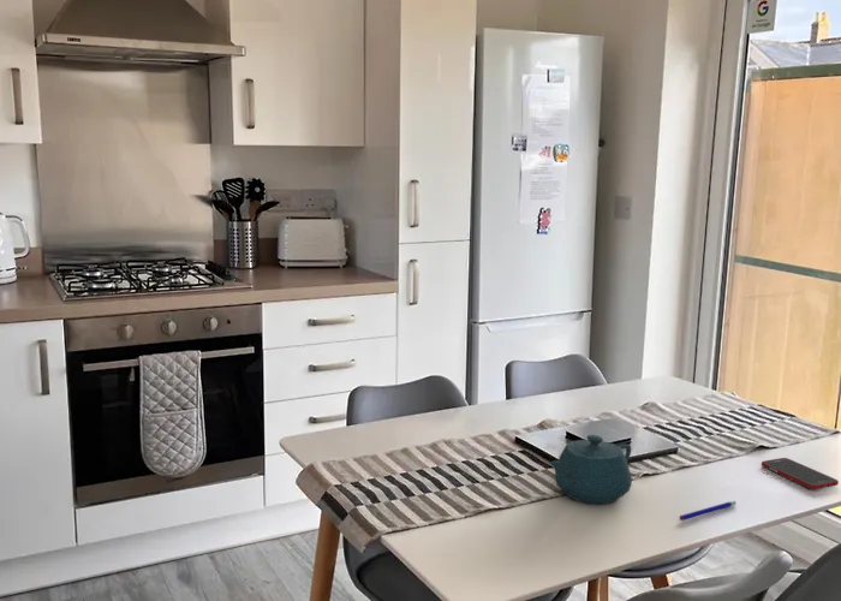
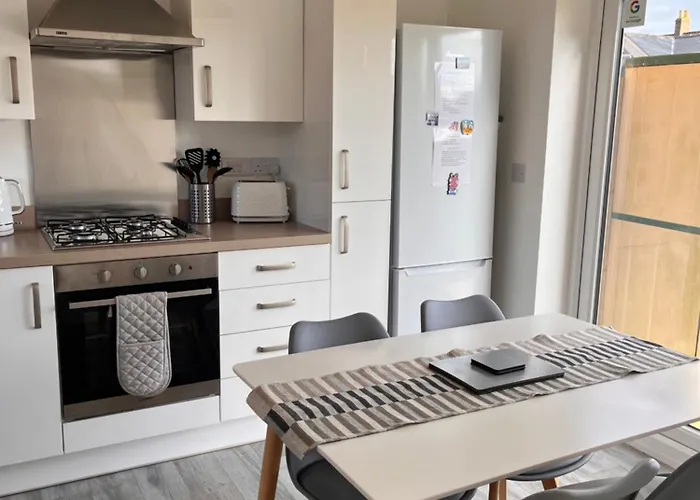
- teapot [548,434,633,505]
- pen [679,500,738,522]
- cell phone [761,457,840,490]
